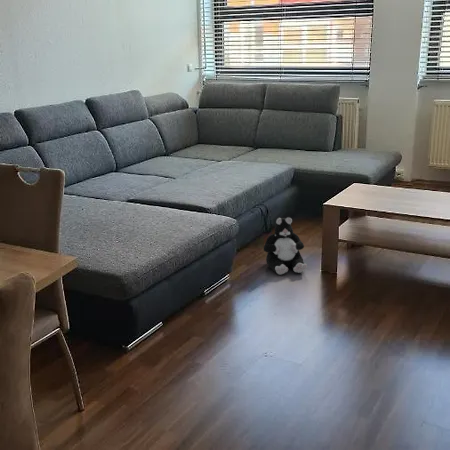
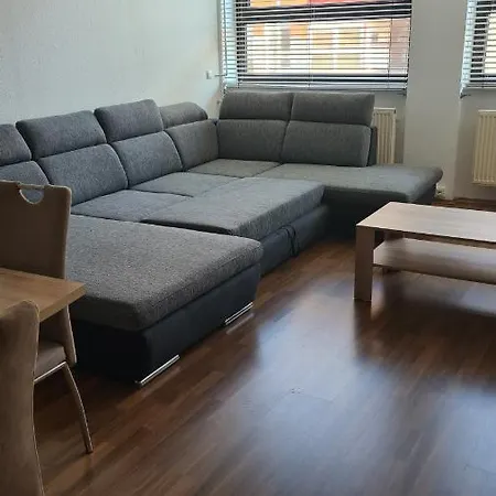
- plush toy [263,216,308,276]
